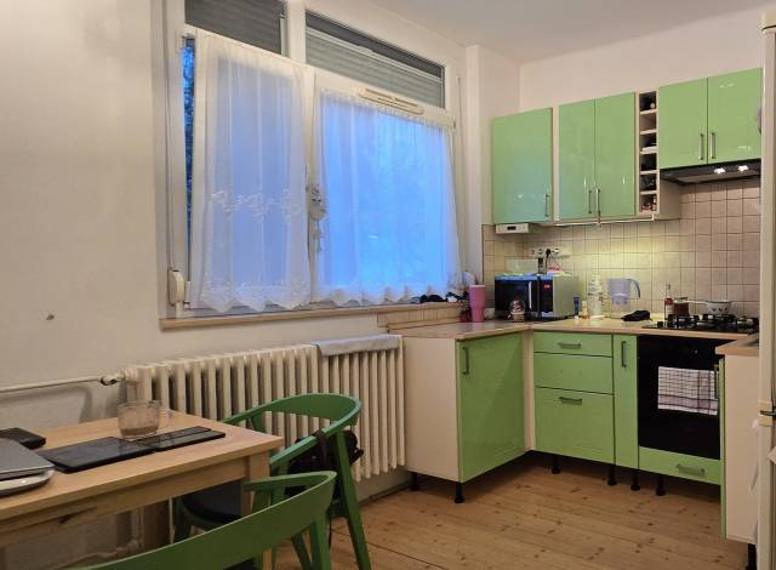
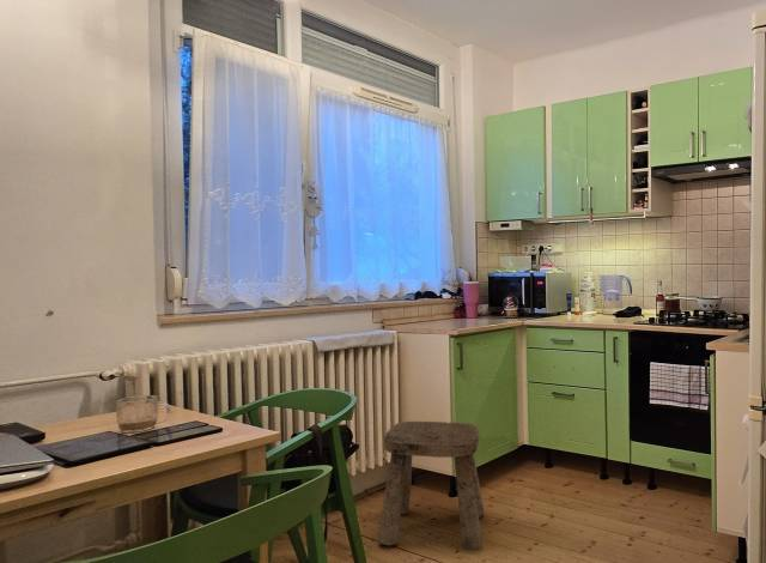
+ stool [377,420,485,552]
